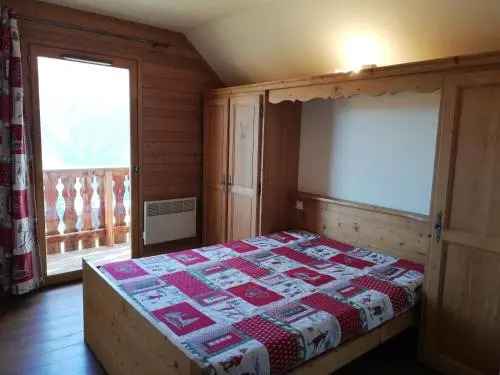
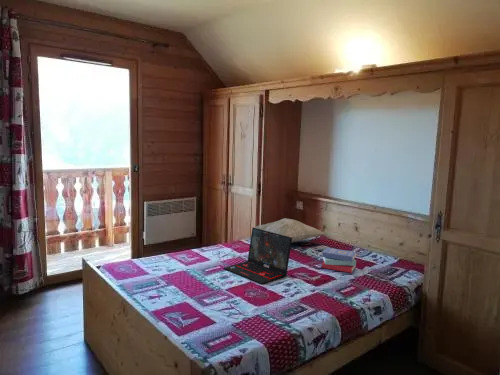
+ book [321,247,357,274]
+ laptop [223,227,292,285]
+ decorative pillow [254,217,326,243]
